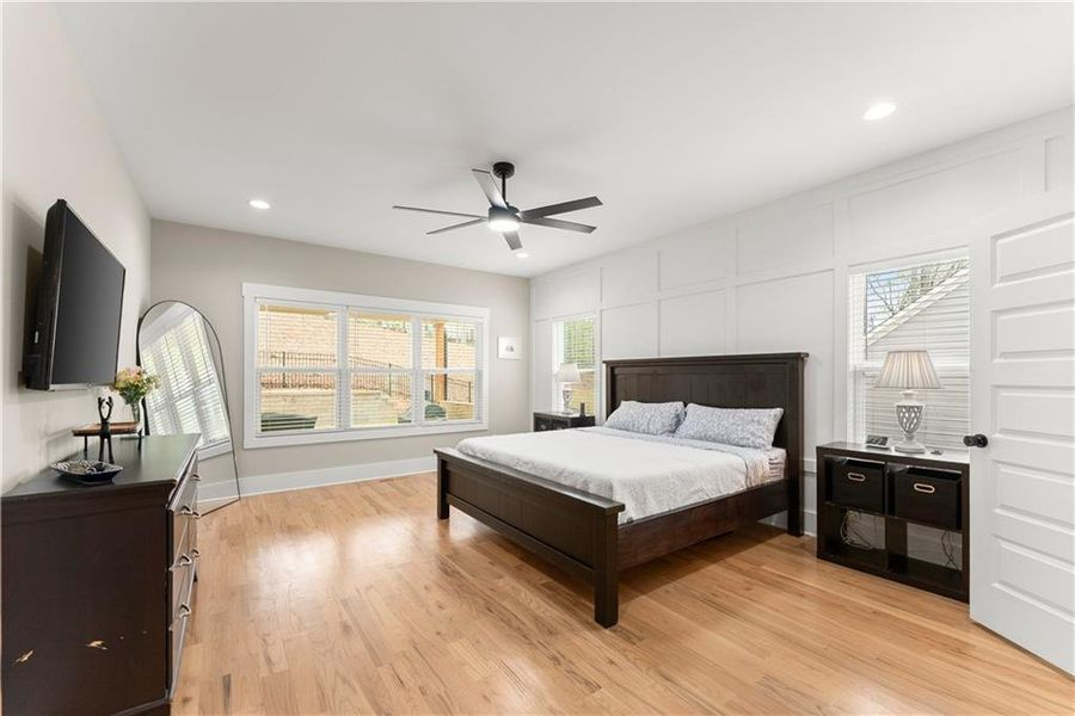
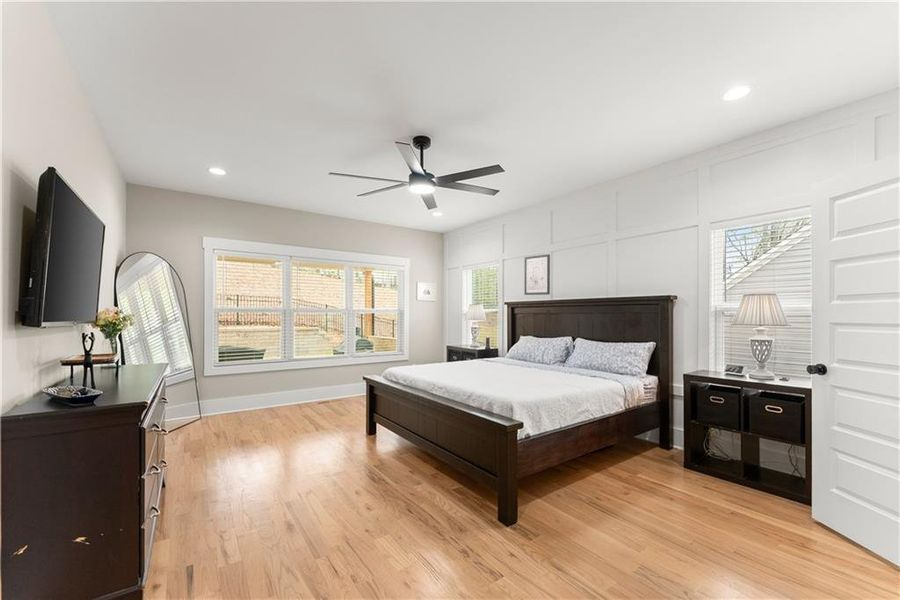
+ wall art [523,253,551,296]
